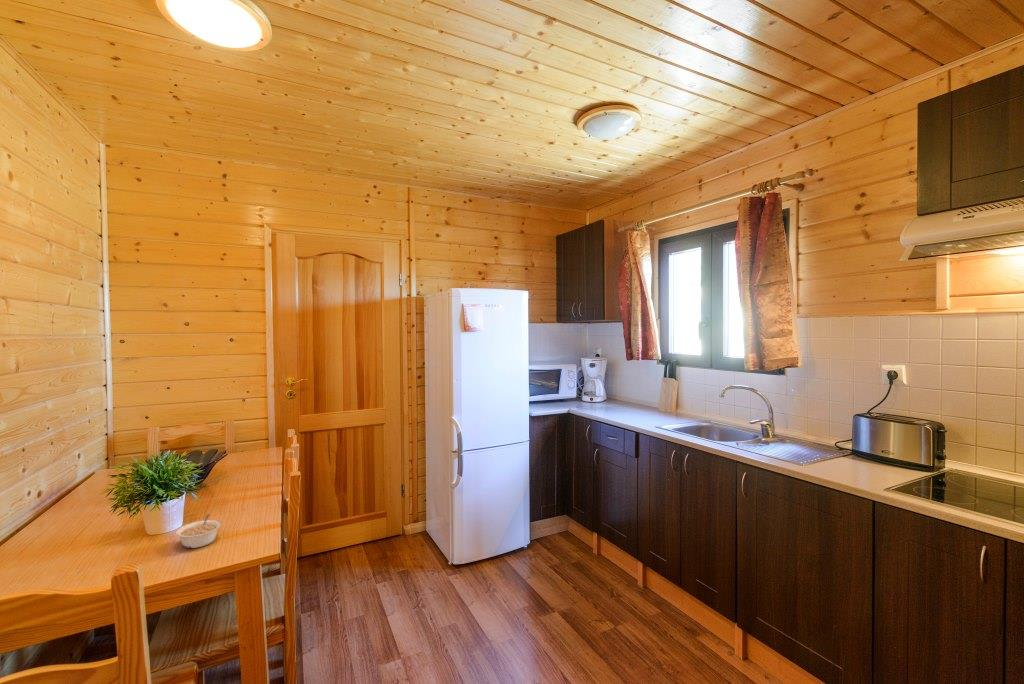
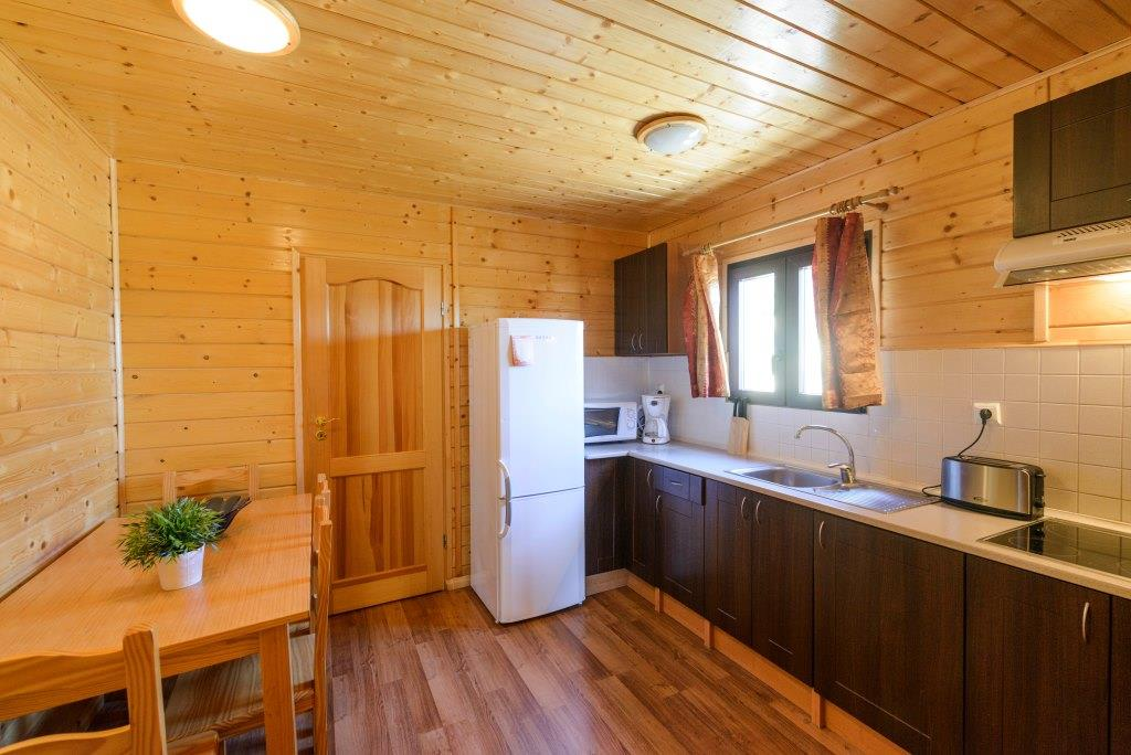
- legume [175,513,222,549]
